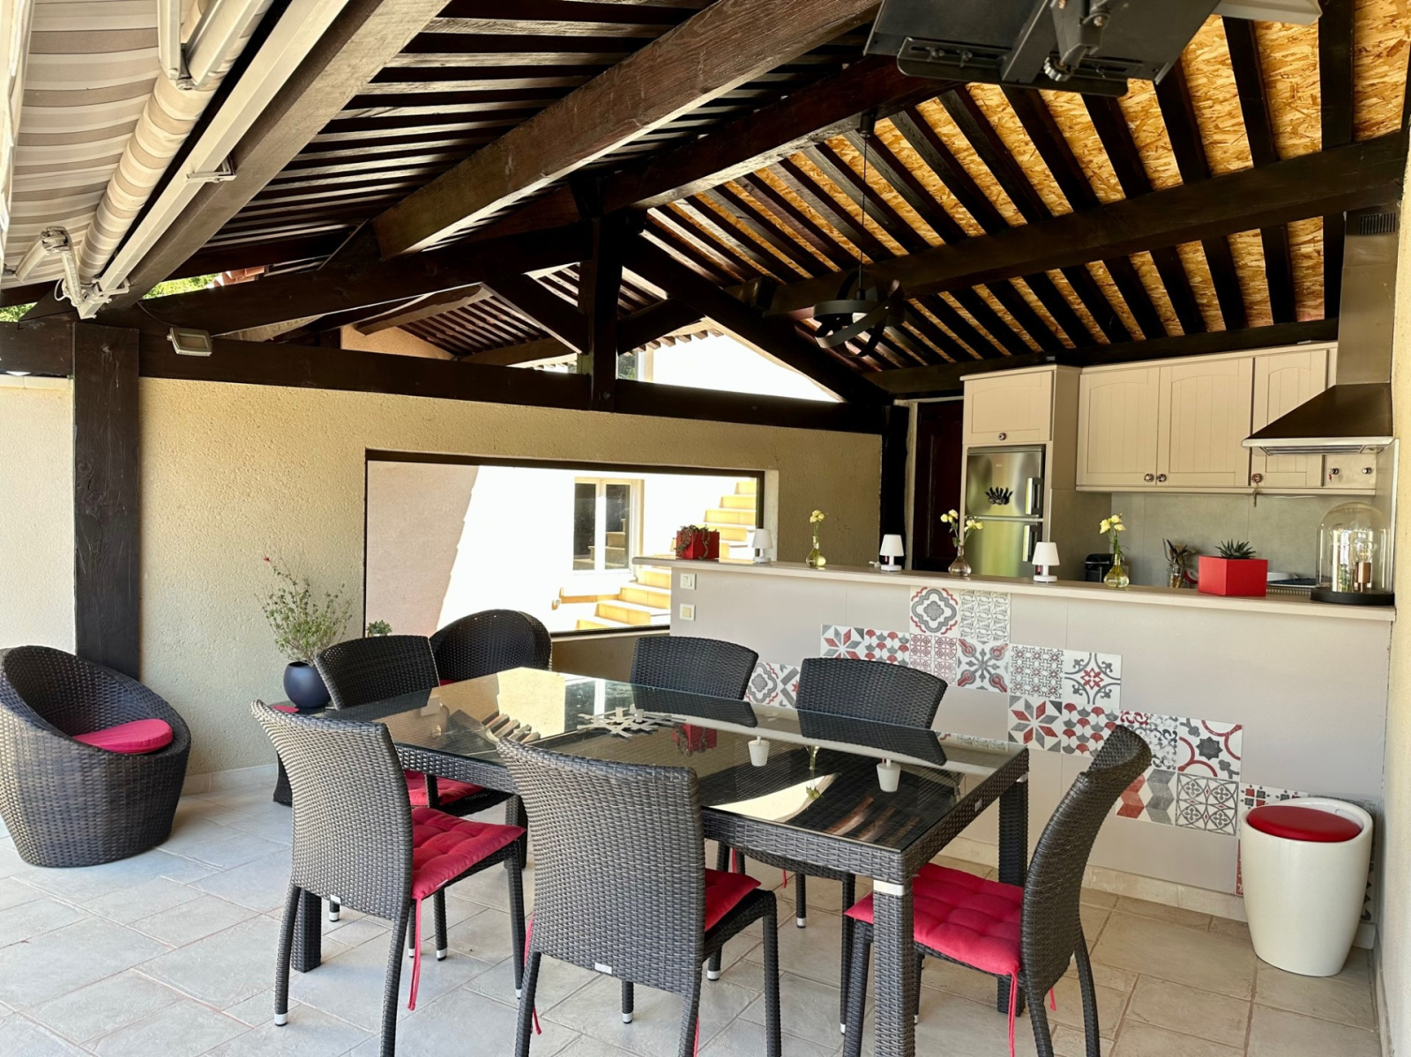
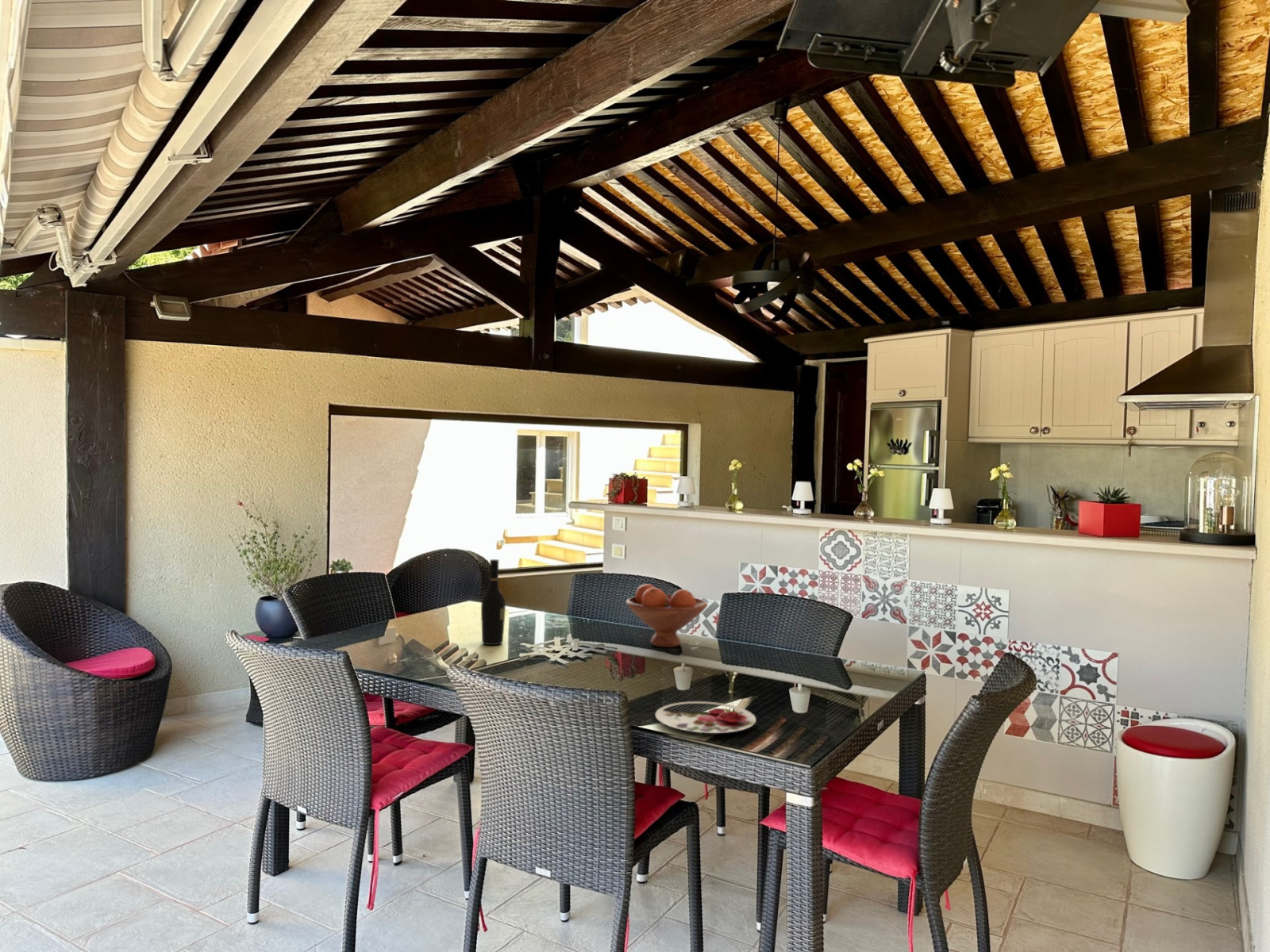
+ wine bottle [480,559,506,646]
+ plate [654,701,756,734]
+ fruit bowl [625,583,708,648]
